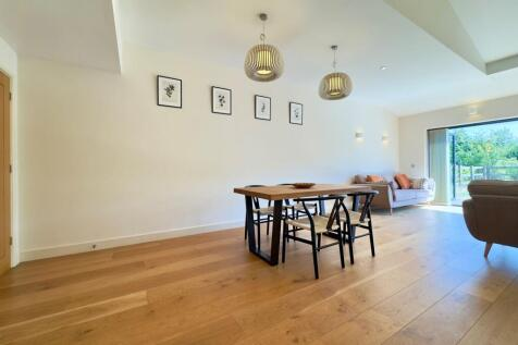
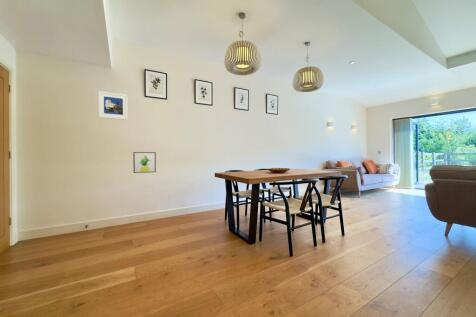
+ wall art [132,151,157,174]
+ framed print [97,90,129,121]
